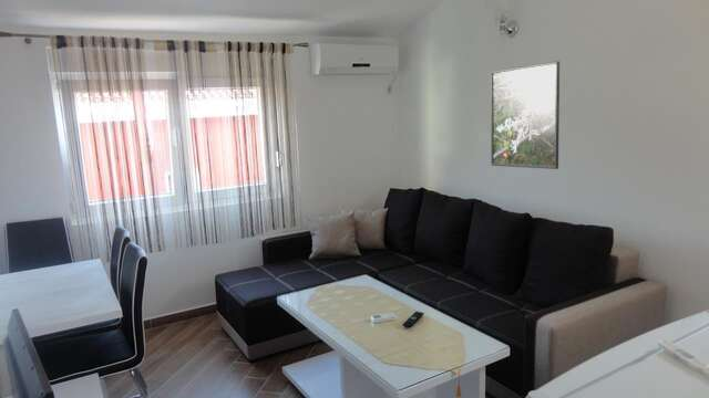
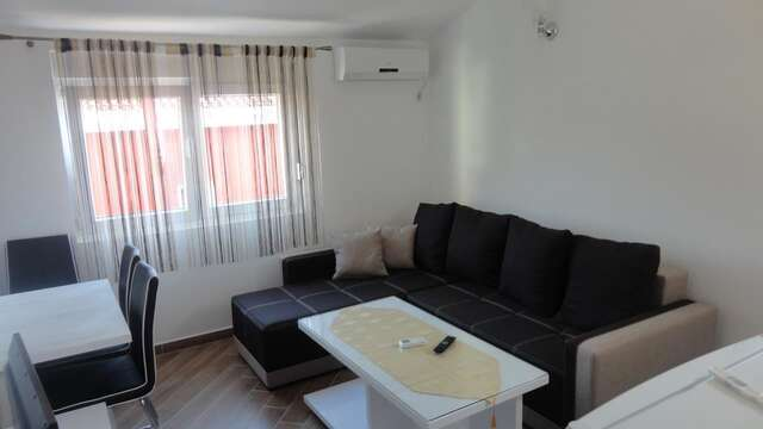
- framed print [490,60,561,170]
